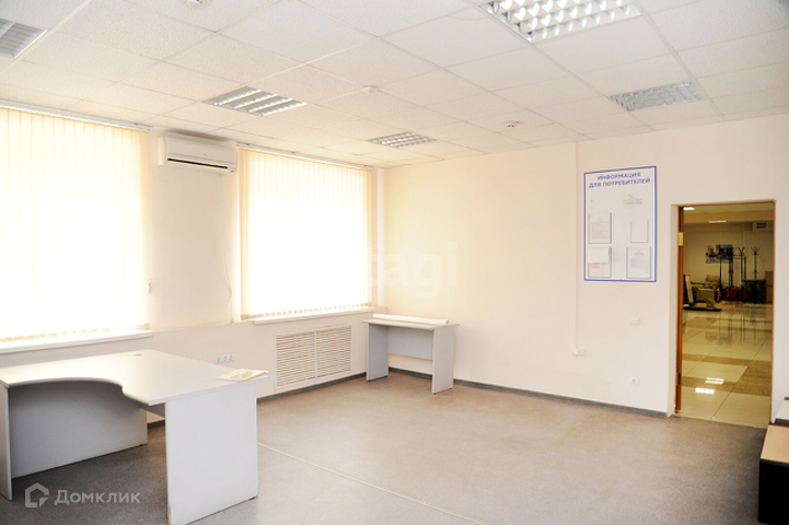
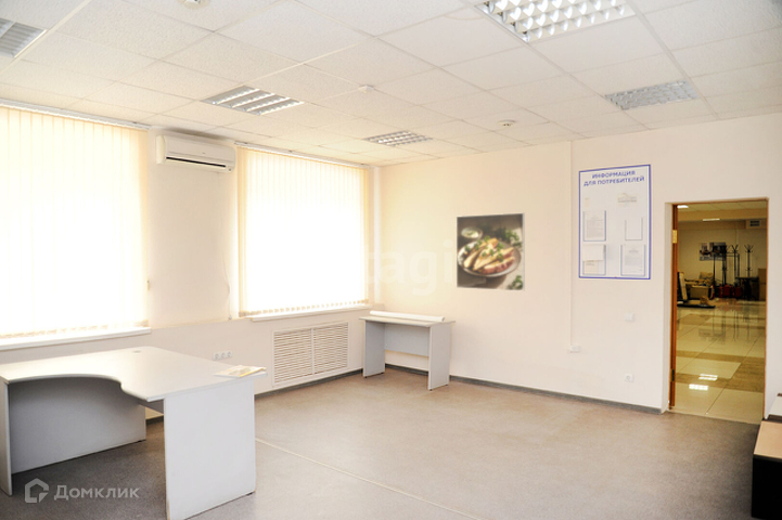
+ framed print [456,212,526,292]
